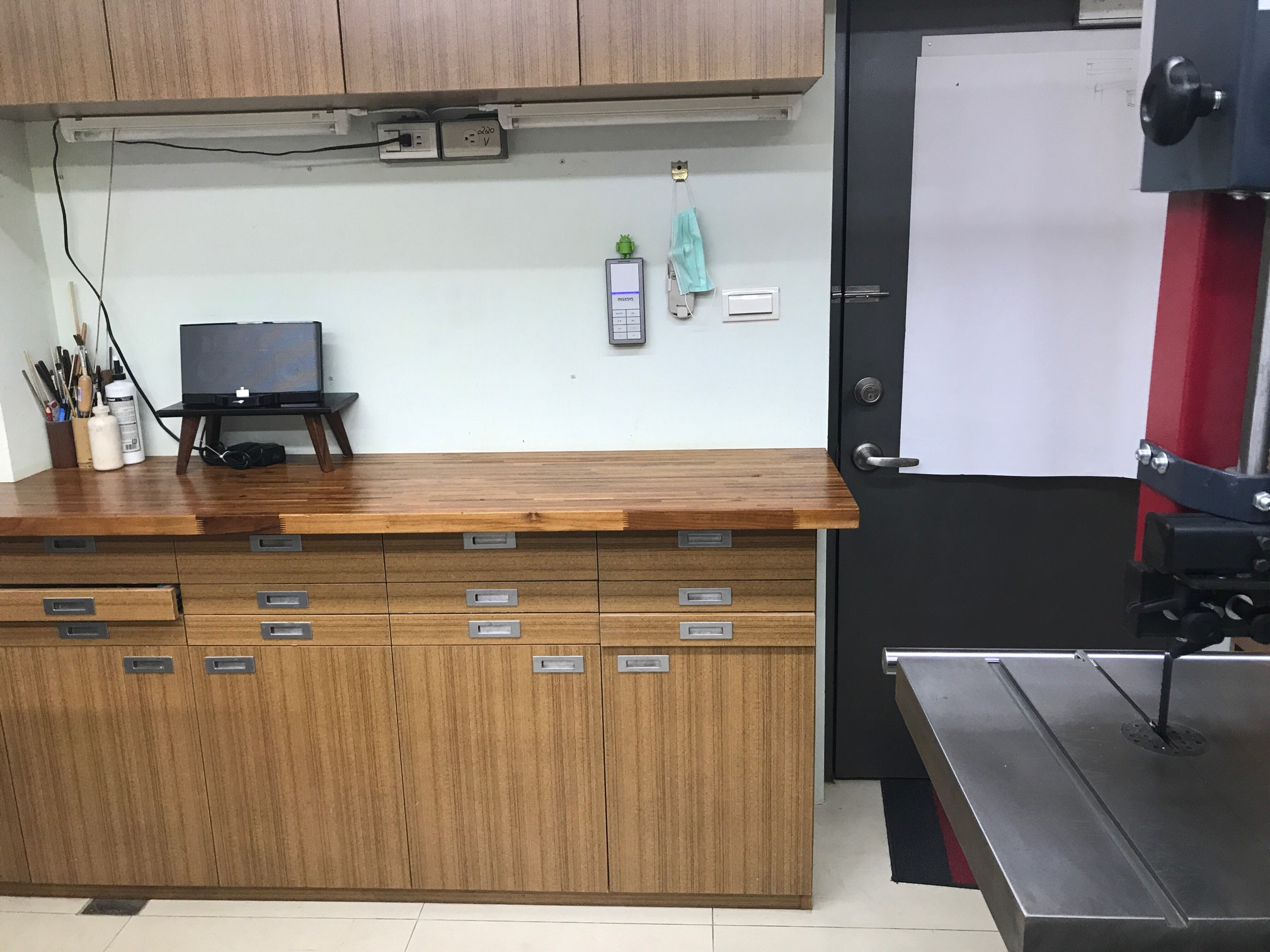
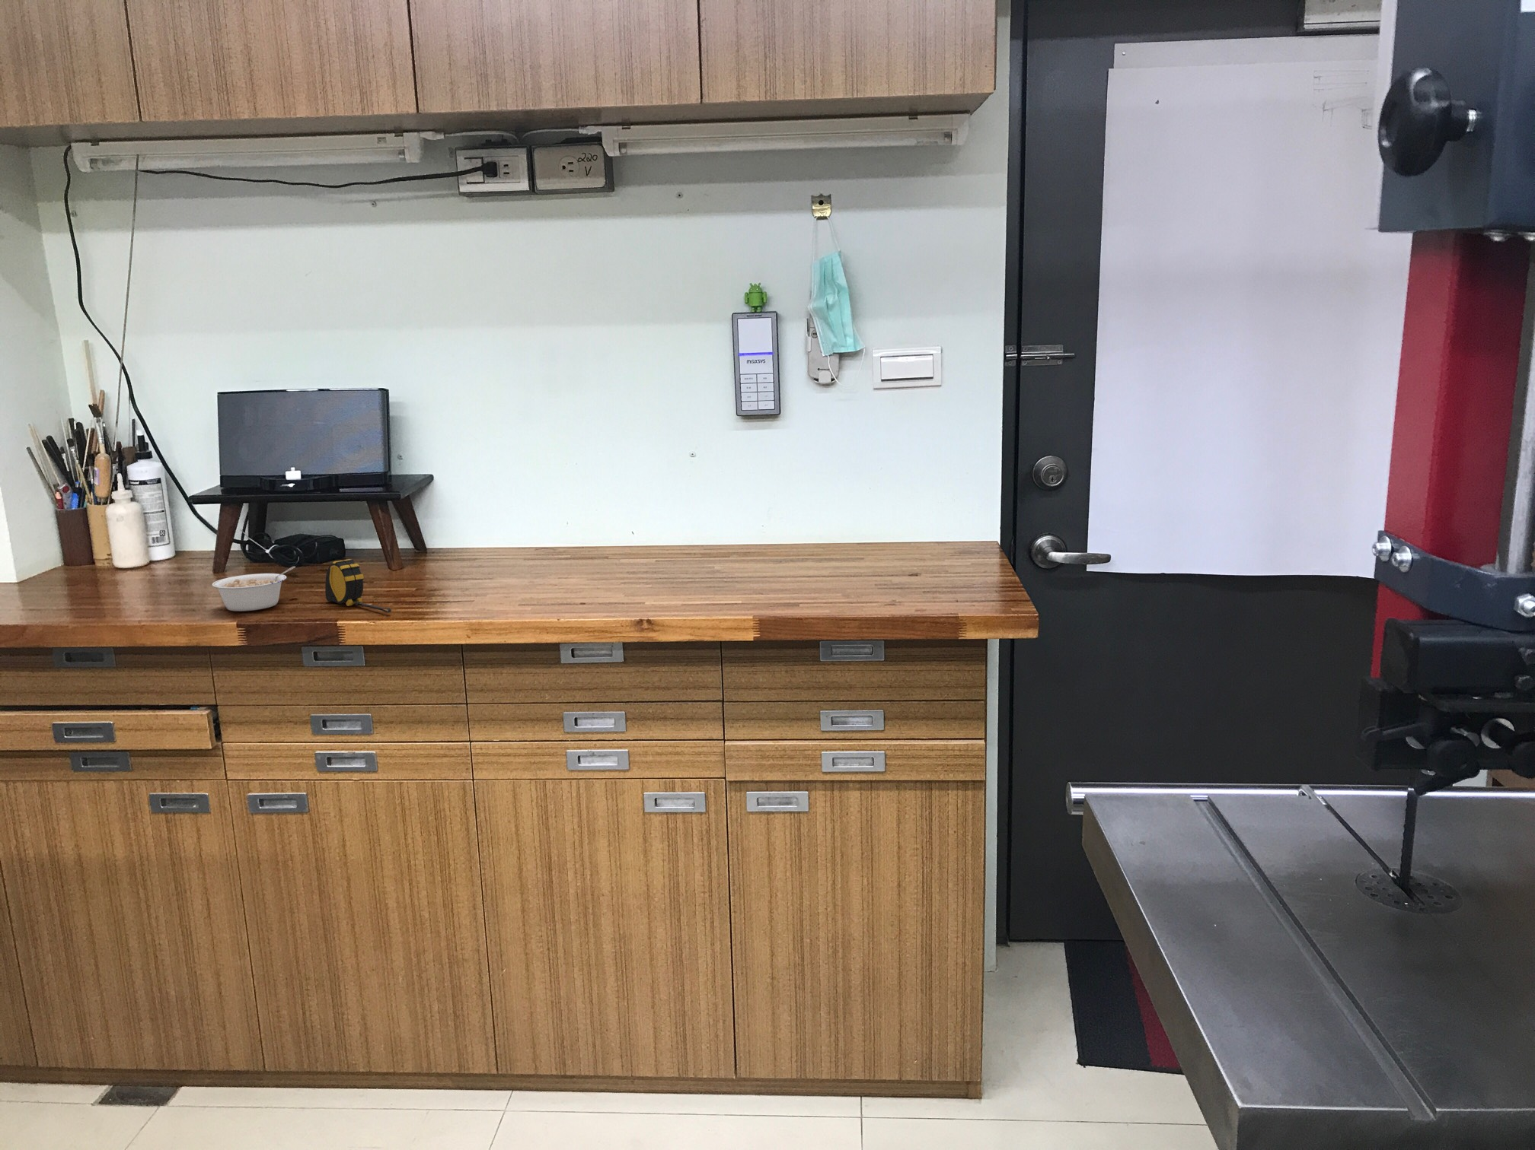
+ tape measure [324,558,392,612]
+ legume [212,565,296,611]
